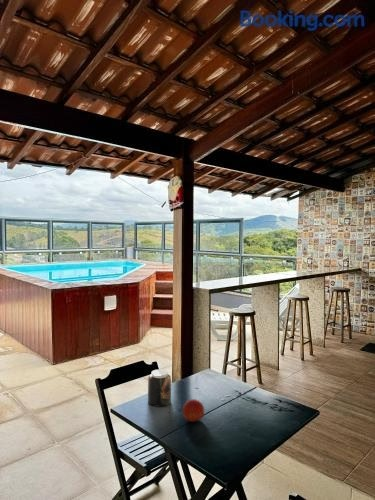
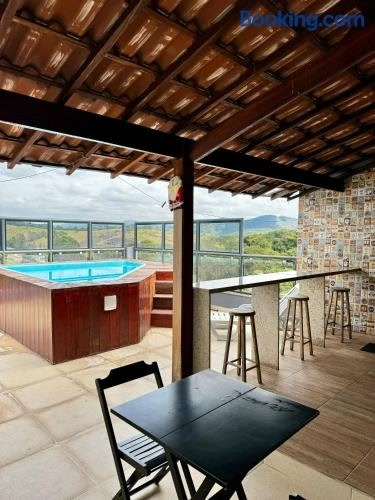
- fruit [182,398,205,424]
- jar [147,369,172,407]
